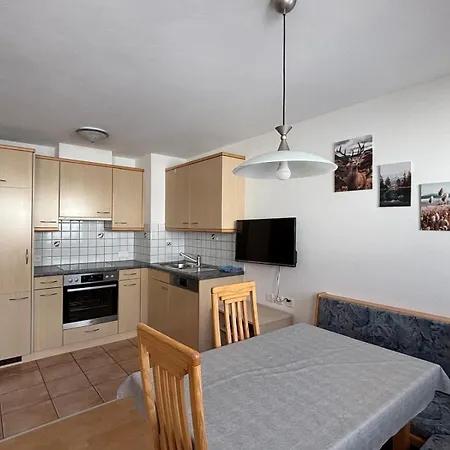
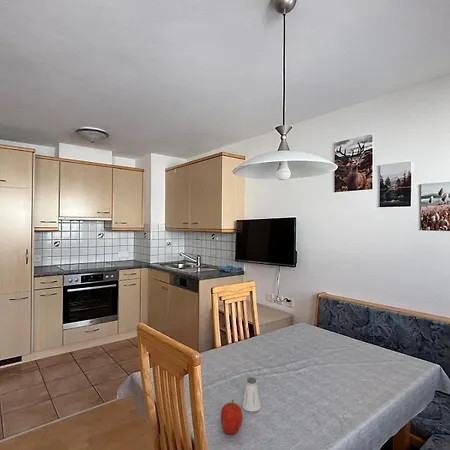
+ fruit [220,399,243,435]
+ saltshaker [241,376,262,413]
